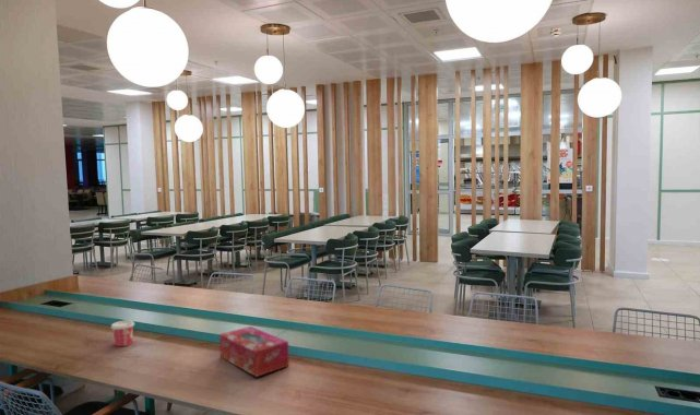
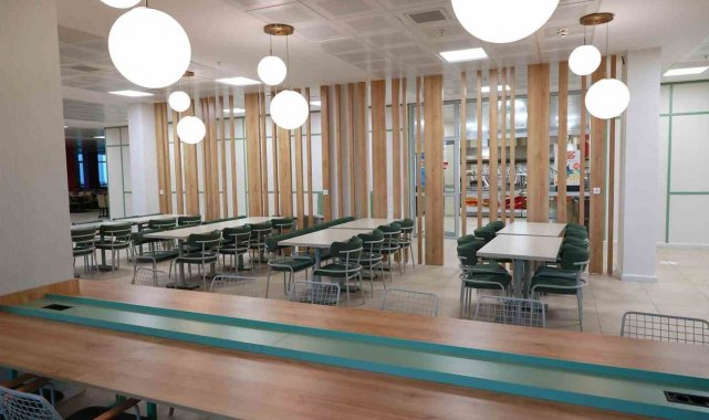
- cup [110,319,135,347]
- tissue box [218,325,290,378]
